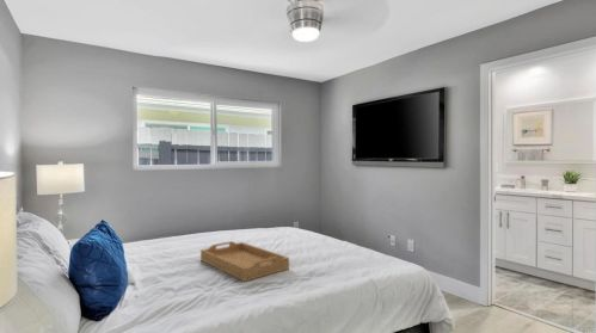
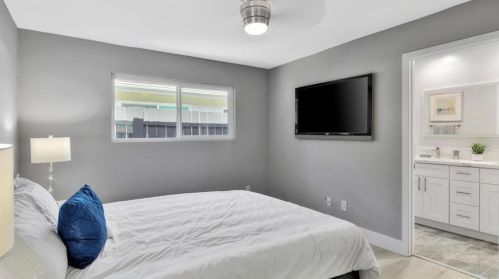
- serving tray [199,240,290,283]
